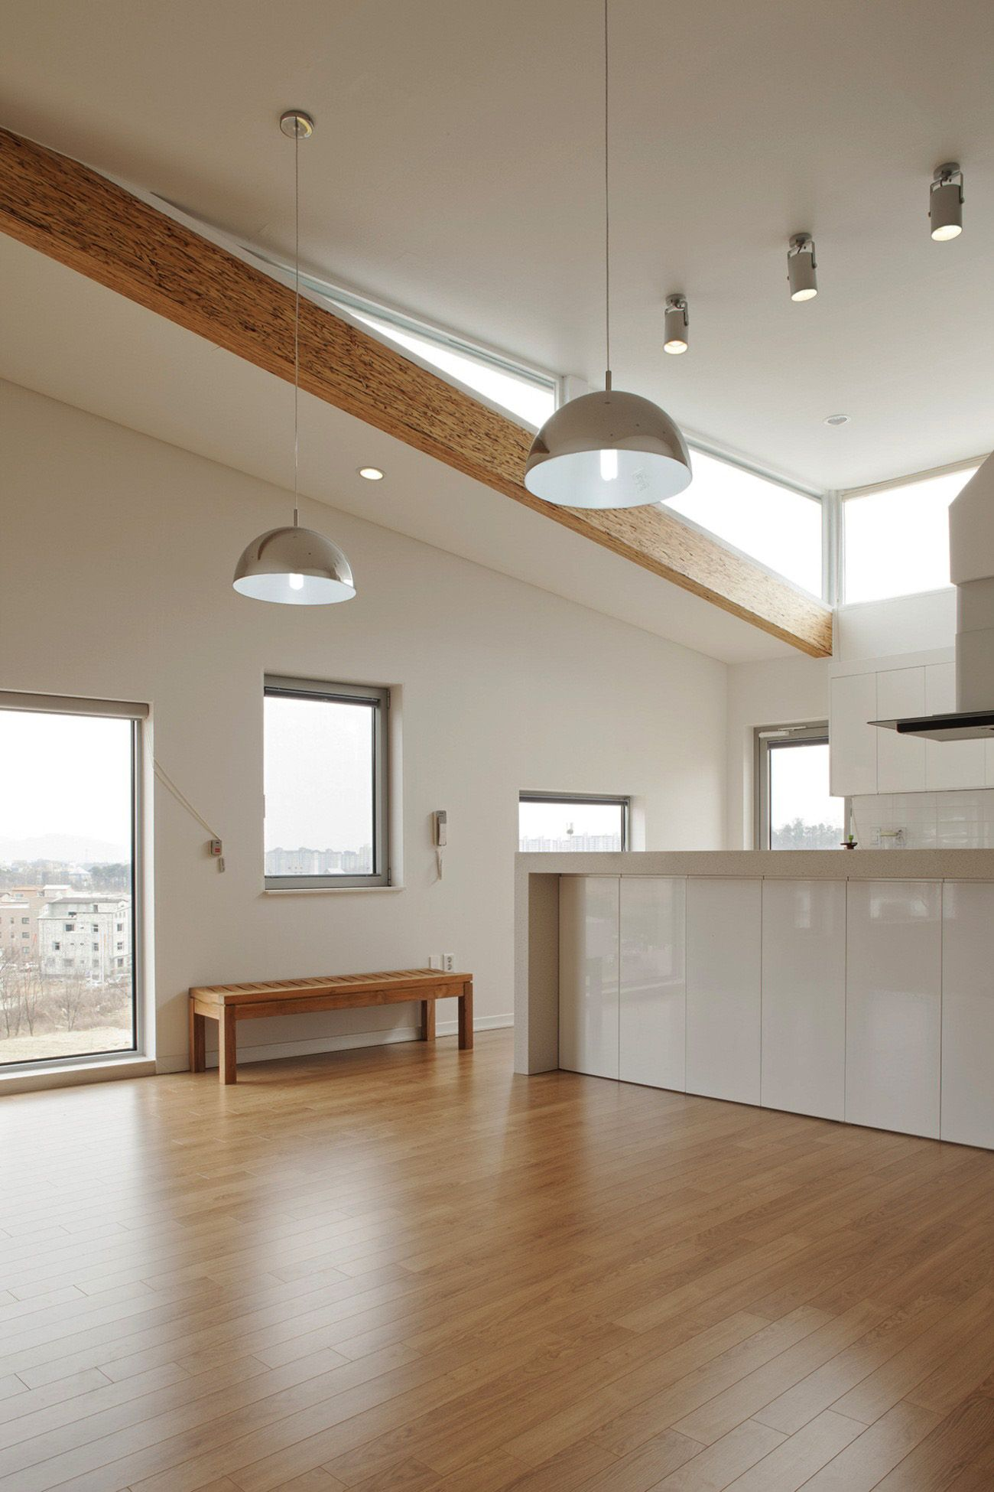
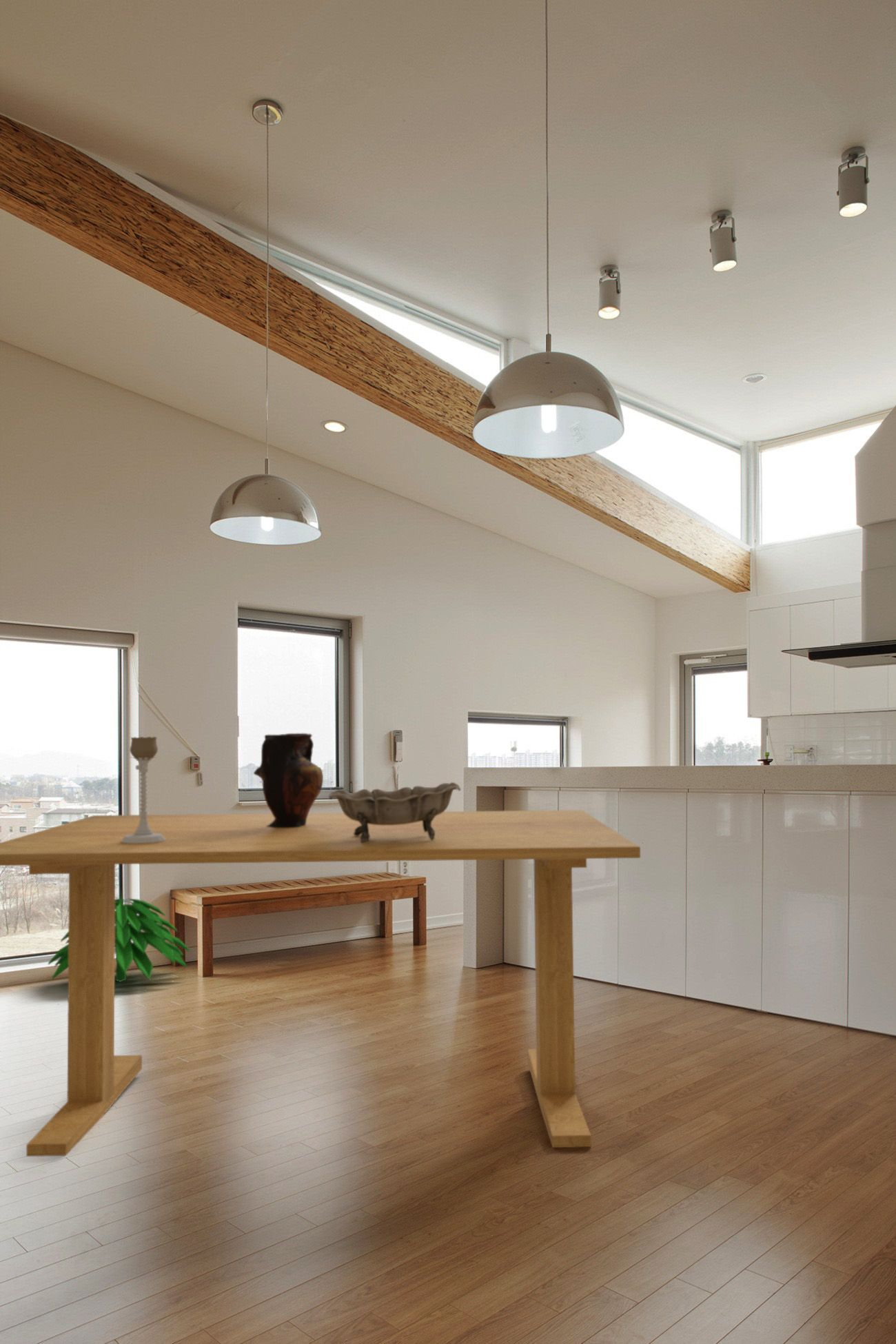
+ candle holder [121,736,165,844]
+ vase [253,733,324,828]
+ indoor plant [48,889,190,983]
+ dining table [0,809,641,1157]
+ decorative bowl [328,782,462,843]
